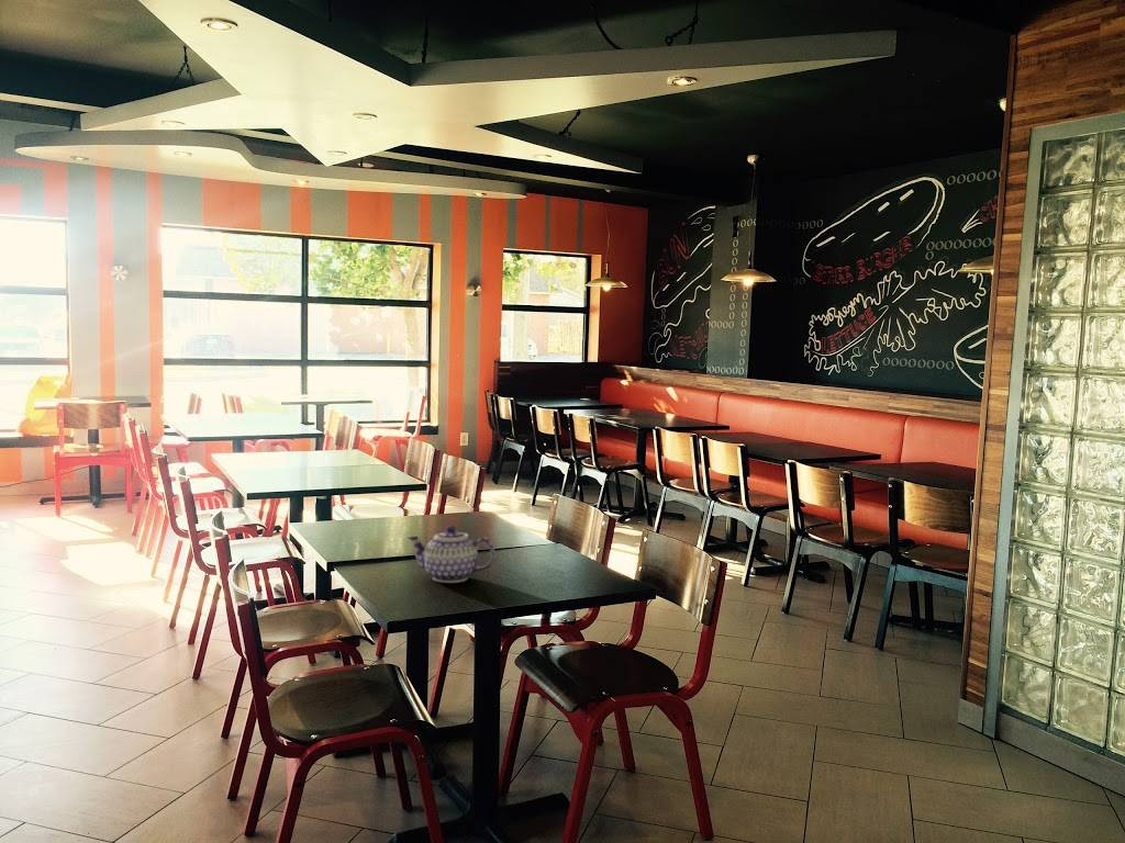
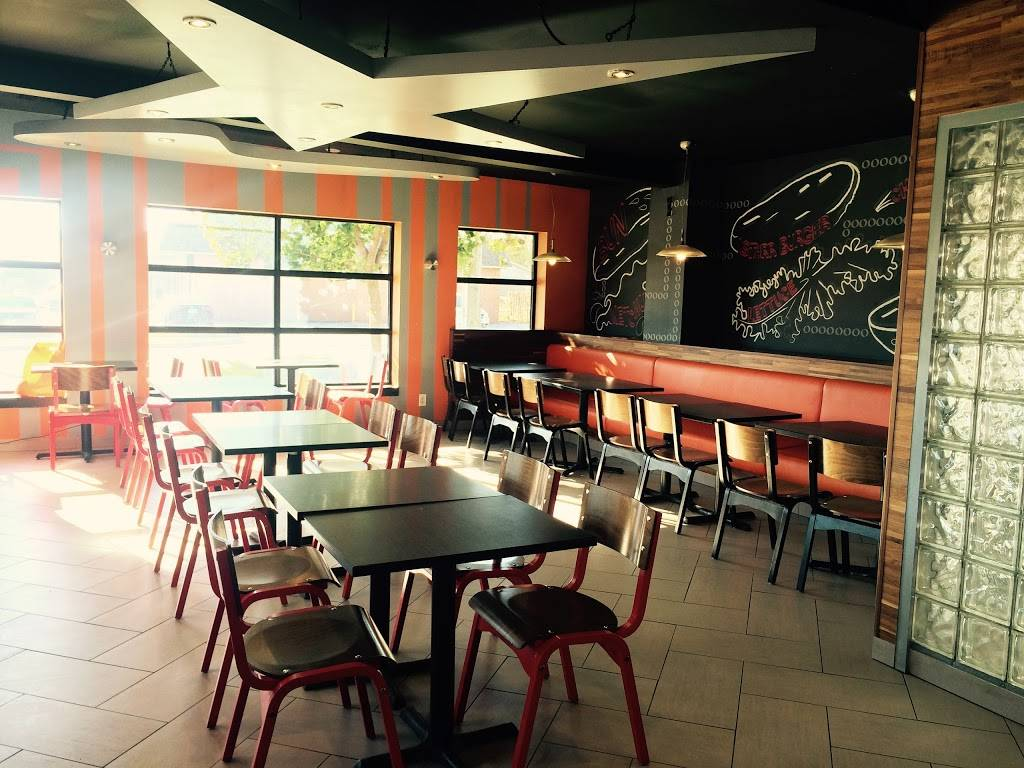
- teapot [406,525,495,584]
